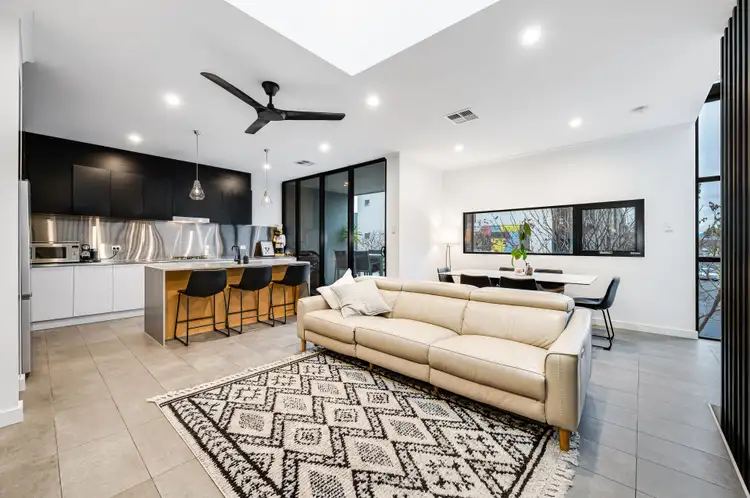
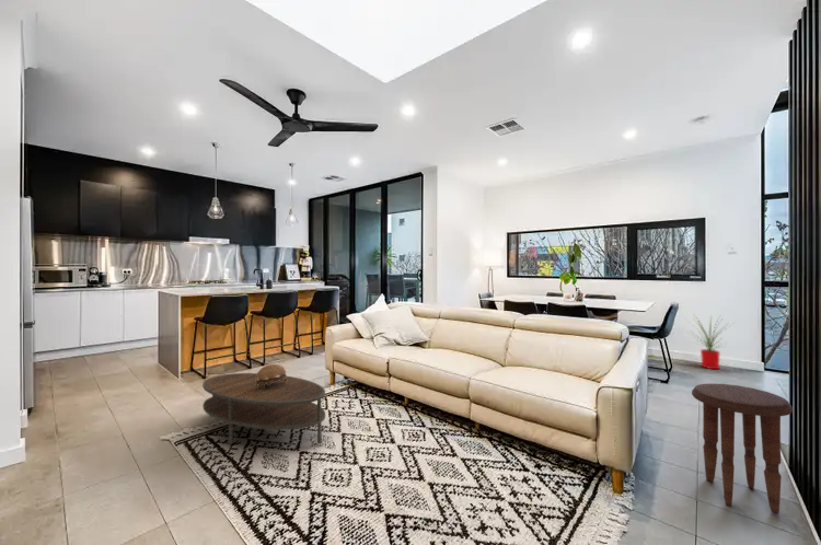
+ decorative bowl [256,363,288,391]
+ coffee table [201,372,326,445]
+ side table [691,383,794,515]
+ house plant [685,313,738,370]
